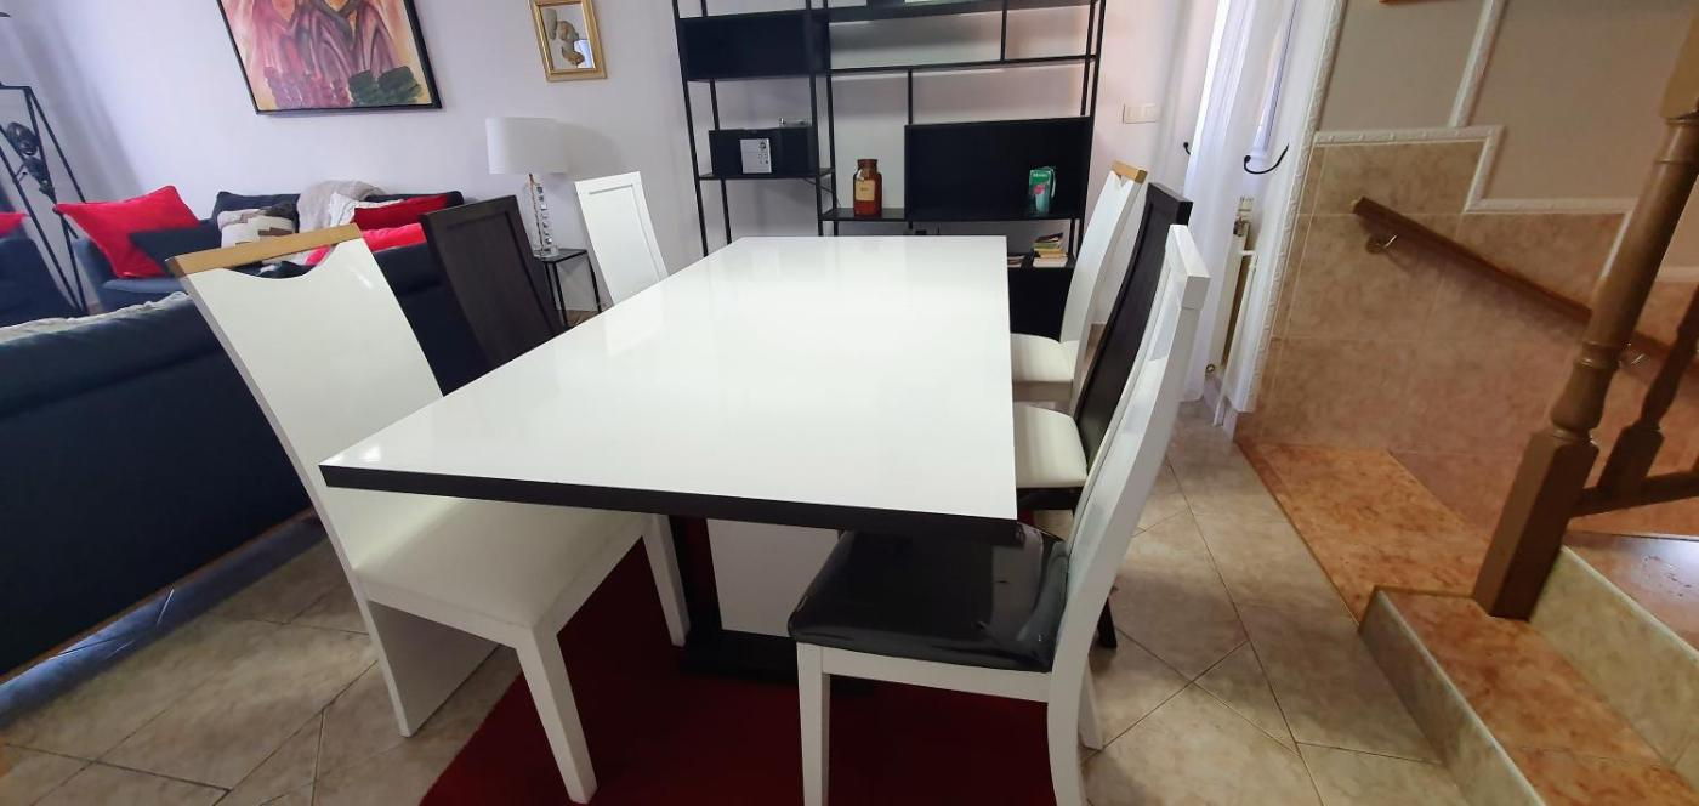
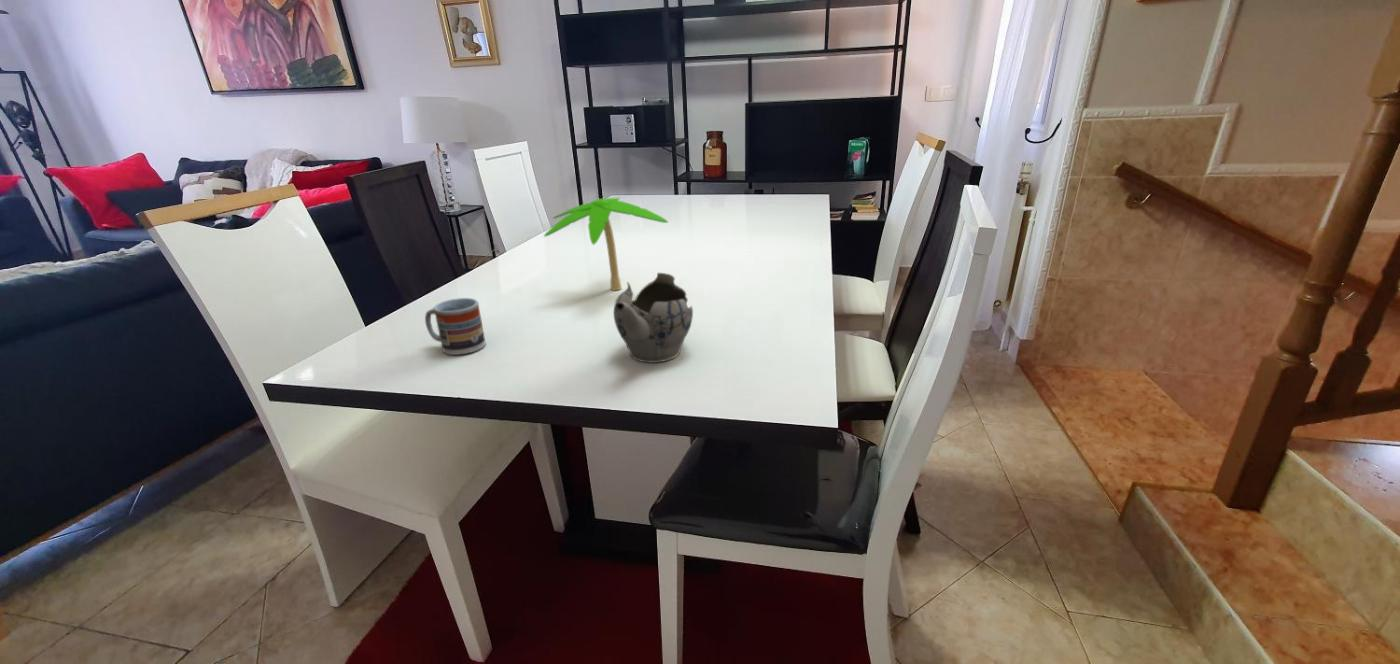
+ cup [424,297,486,356]
+ plant [543,197,669,291]
+ teapot [613,272,694,364]
